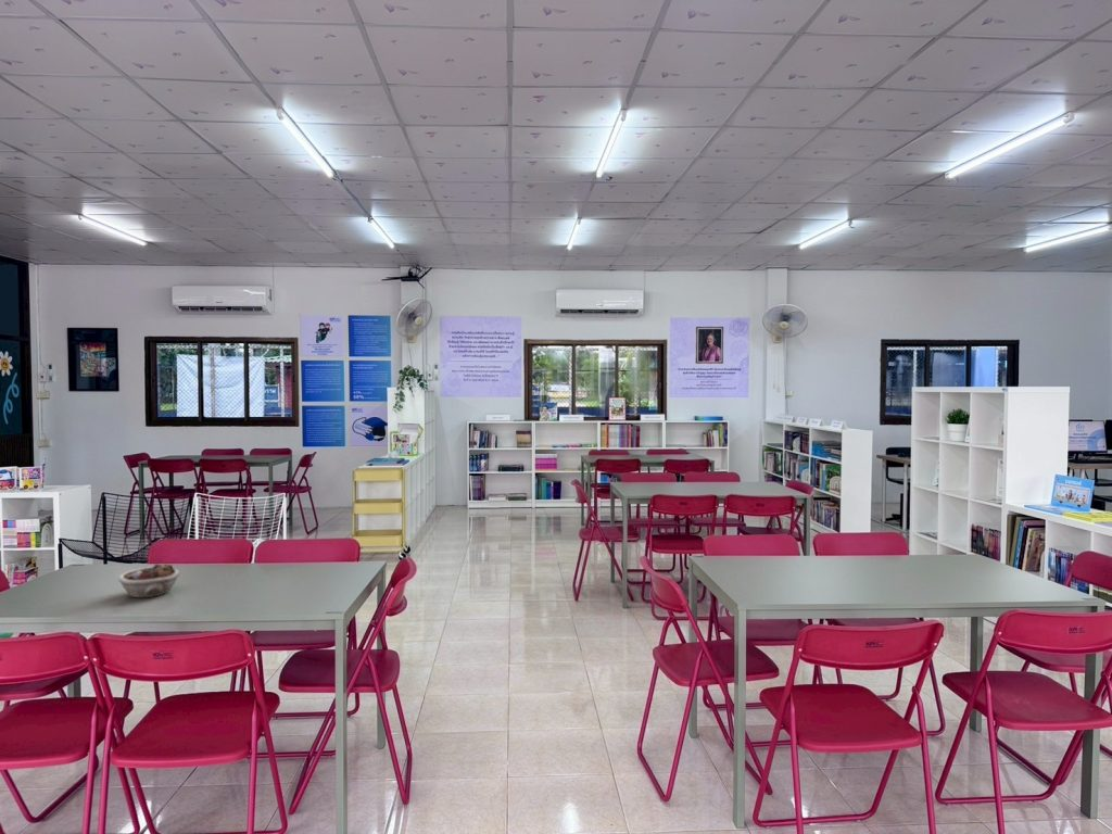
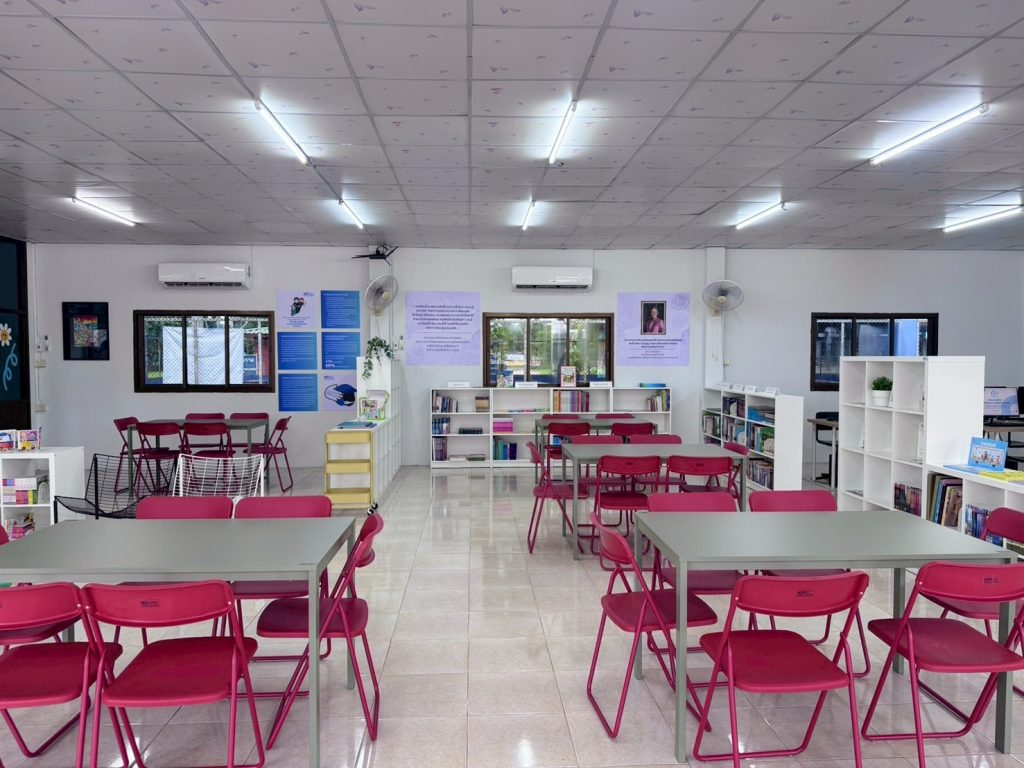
- succulent planter [117,563,180,598]
